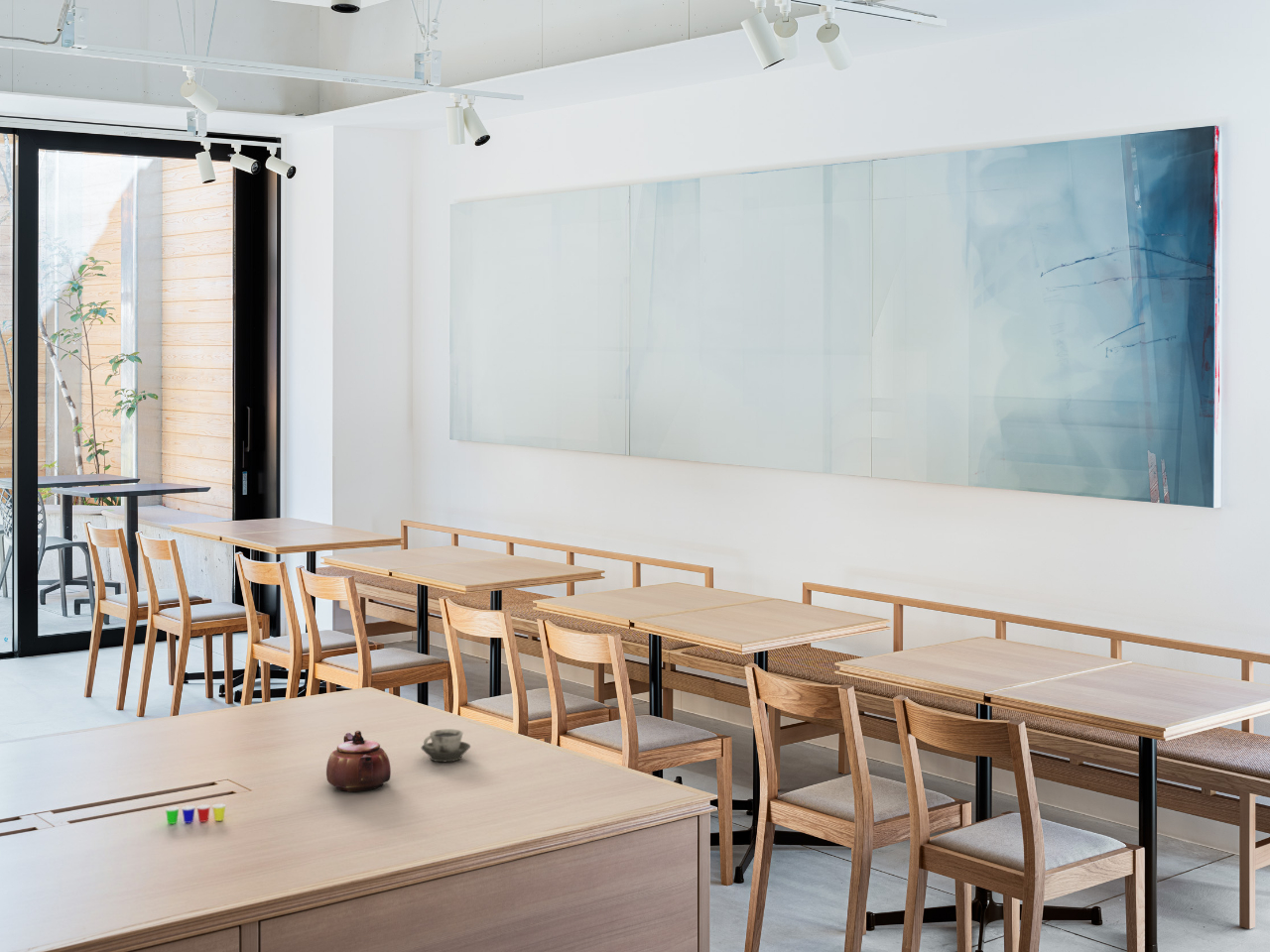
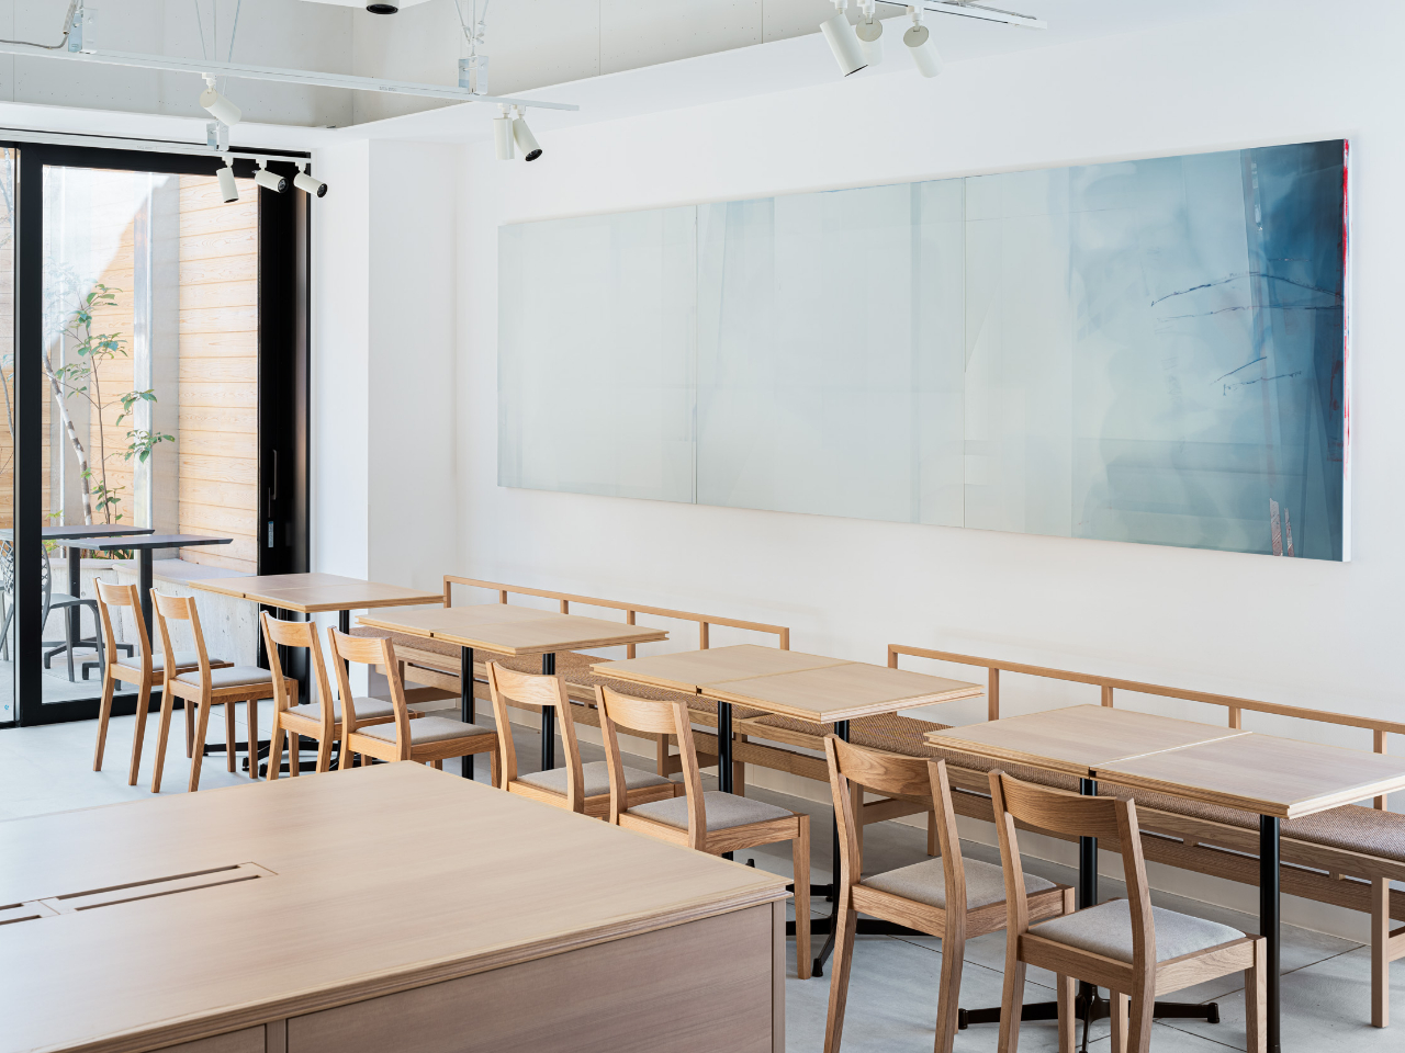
- cup [165,802,226,825]
- cup [421,728,471,763]
- teapot [325,730,392,792]
